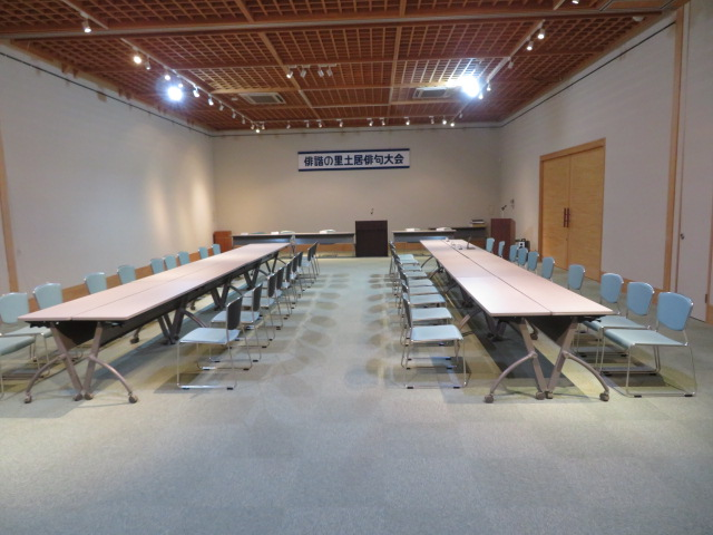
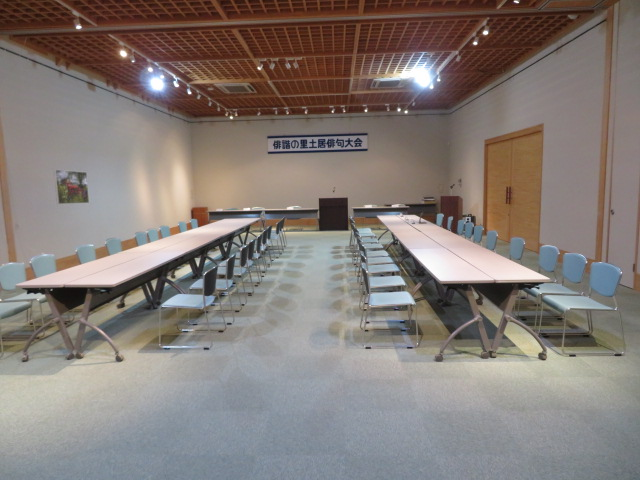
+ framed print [53,169,90,205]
